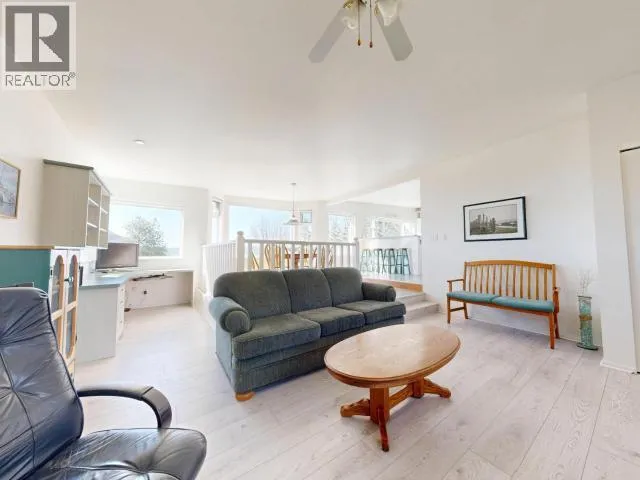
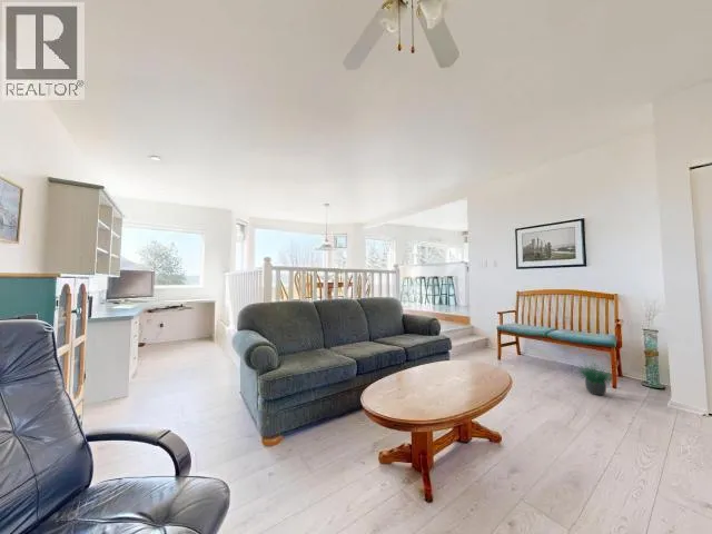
+ potted plant [576,357,617,396]
